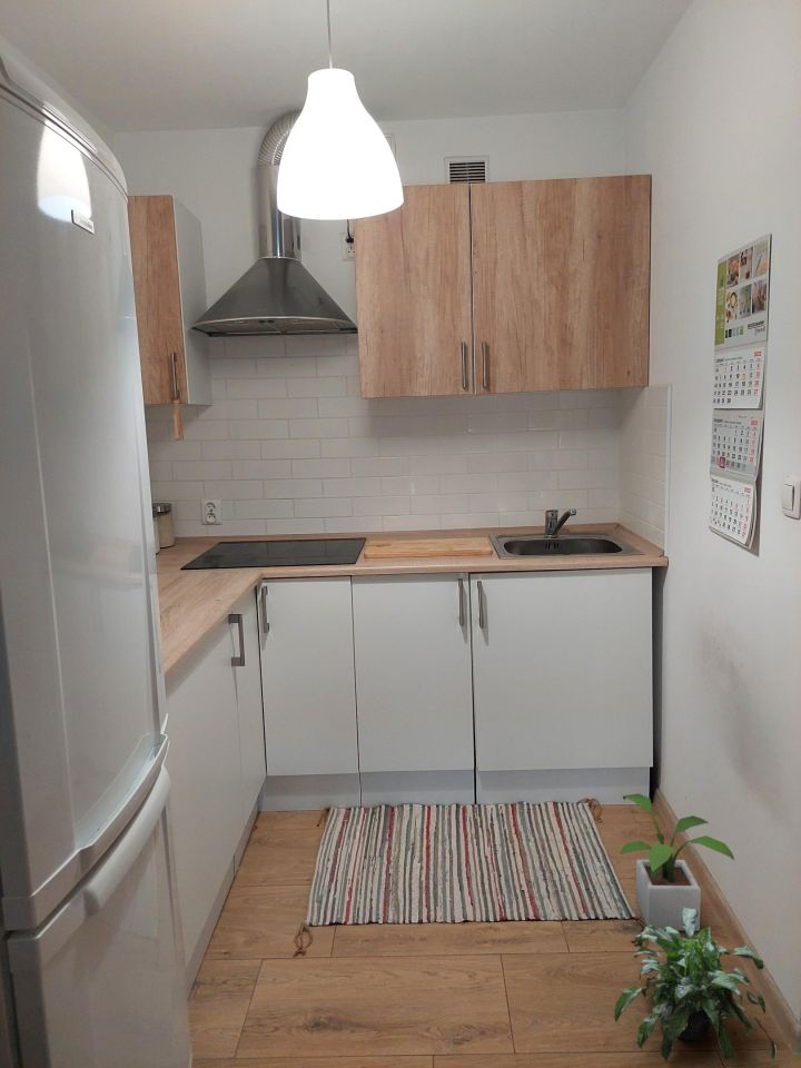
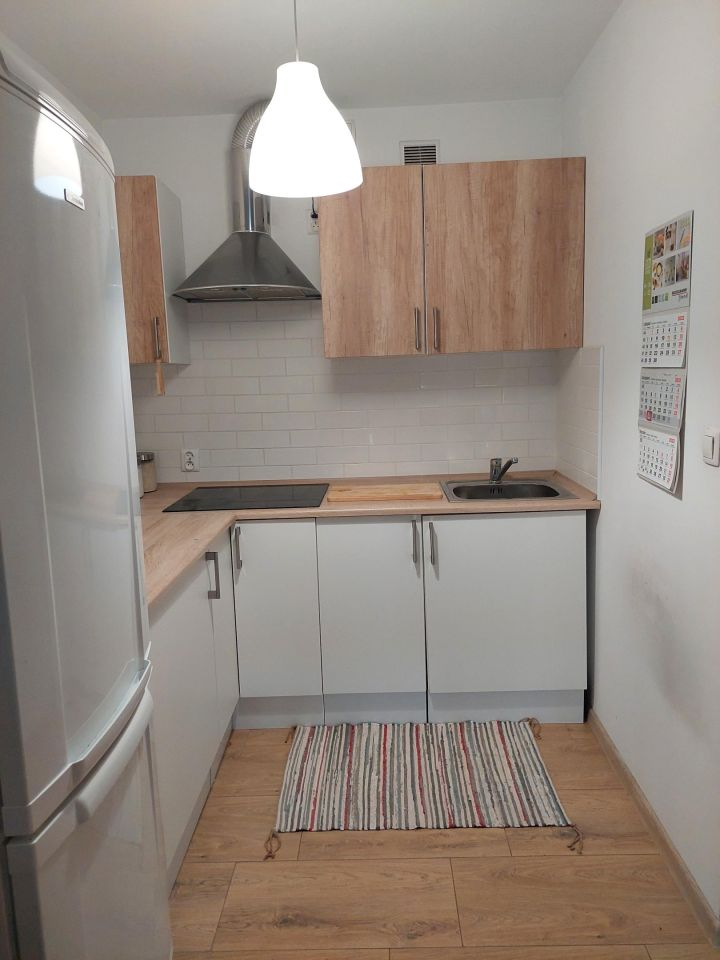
- potted plant [620,793,735,932]
- potted plant [613,908,778,1065]
